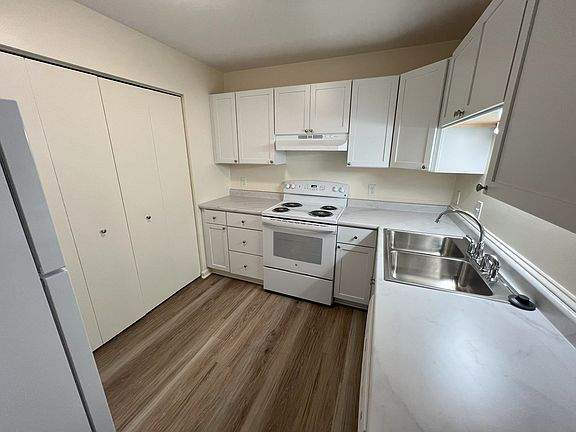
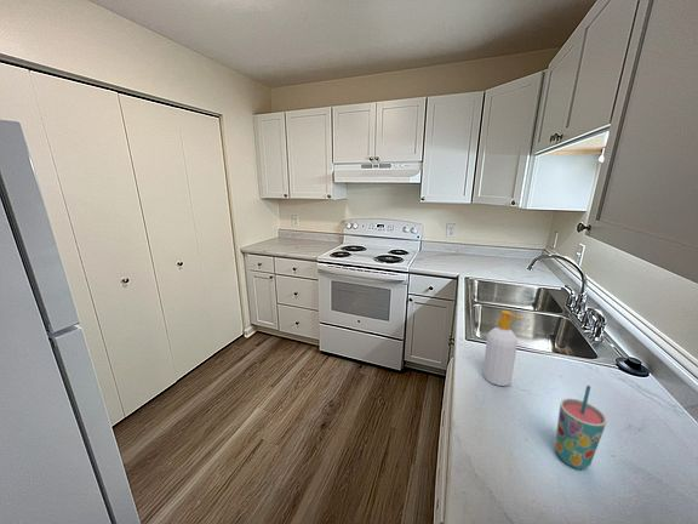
+ cup [554,385,608,471]
+ soap bottle [481,309,522,387]
